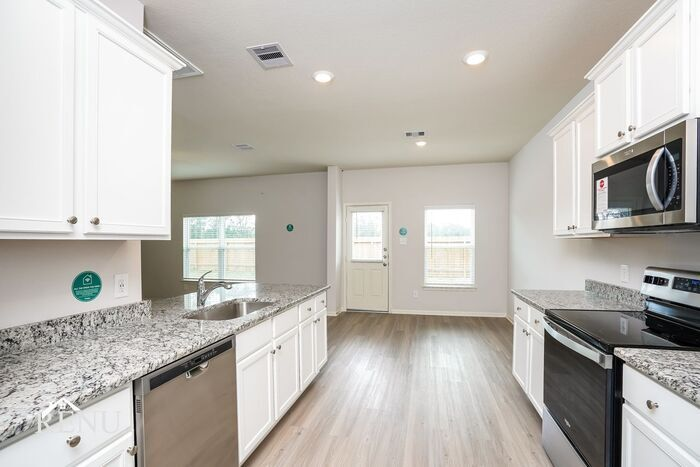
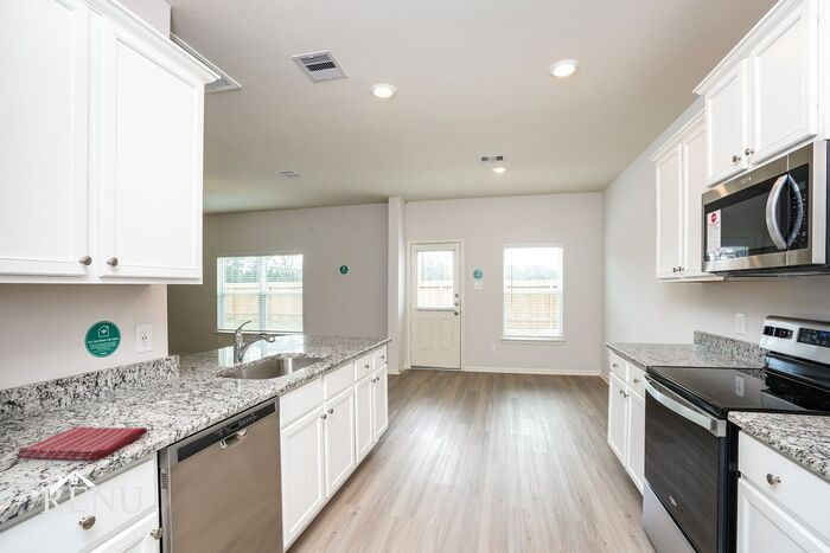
+ dish towel [15,425,148,462]
